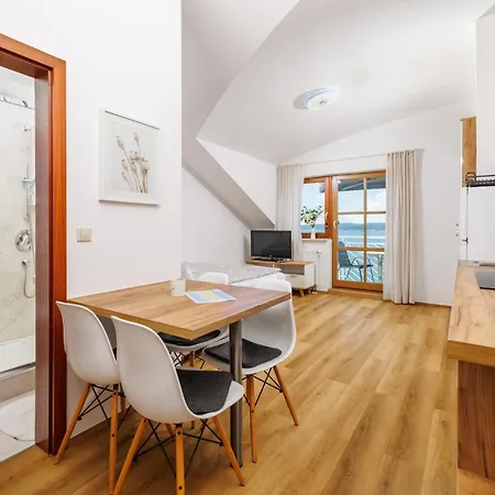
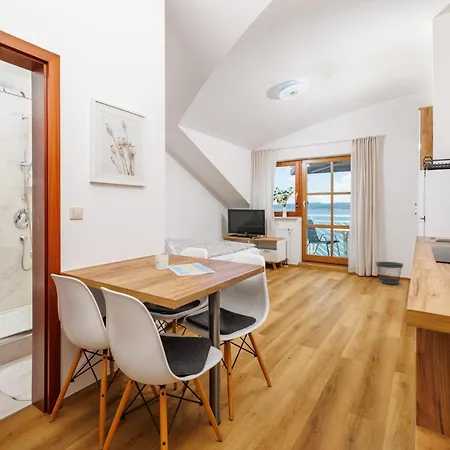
+ wastebasket [375,261,404,285]
